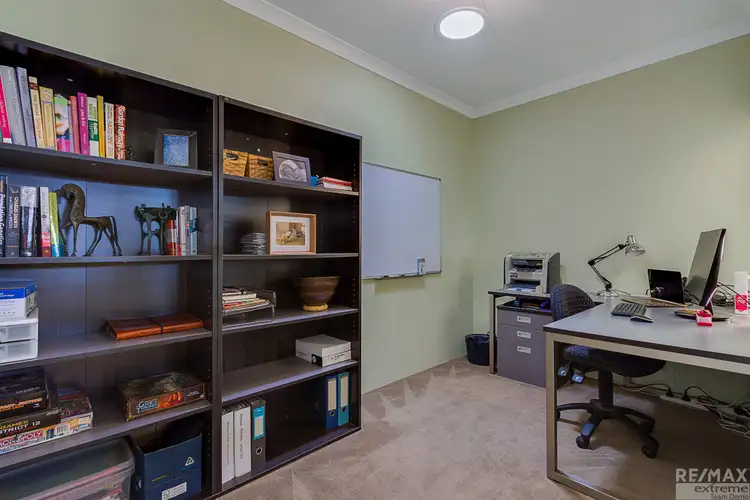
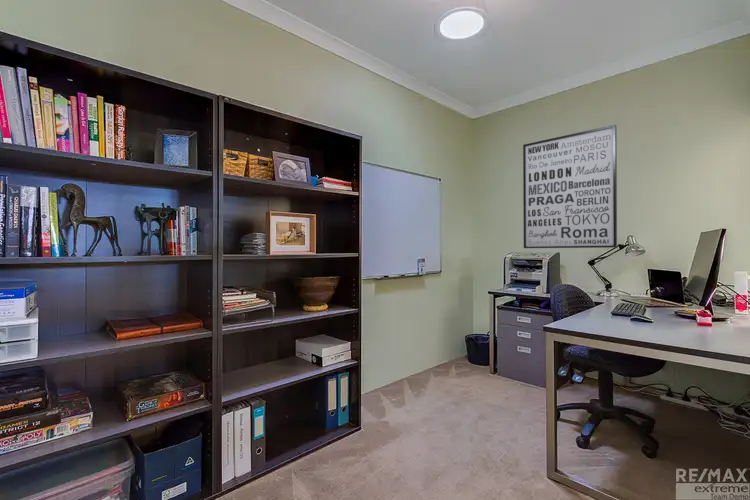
+ wall art [522,124,618,249]
